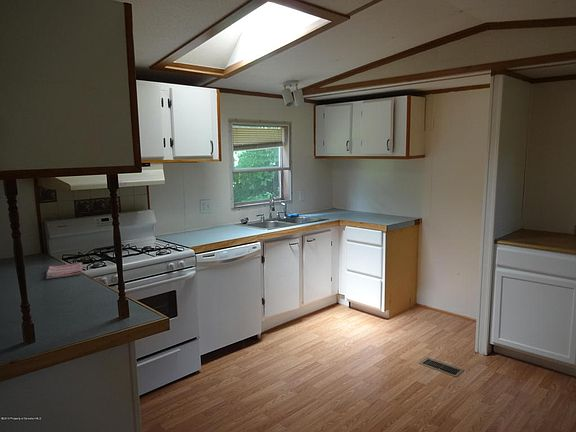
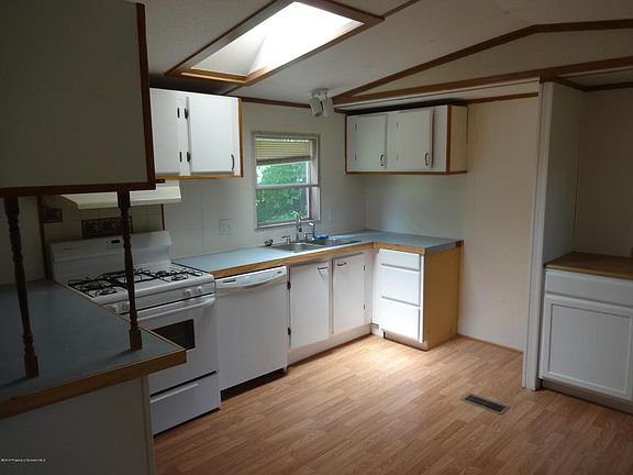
- dish towel [45,262,84,280]
